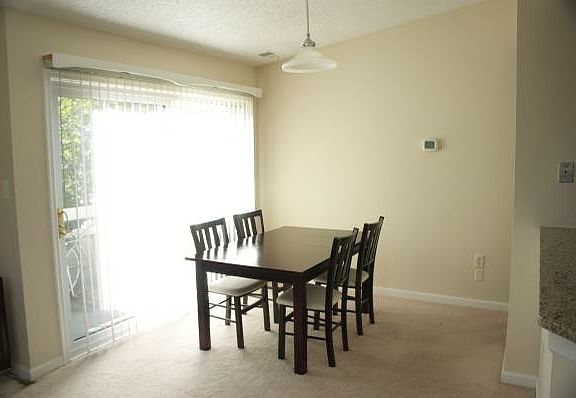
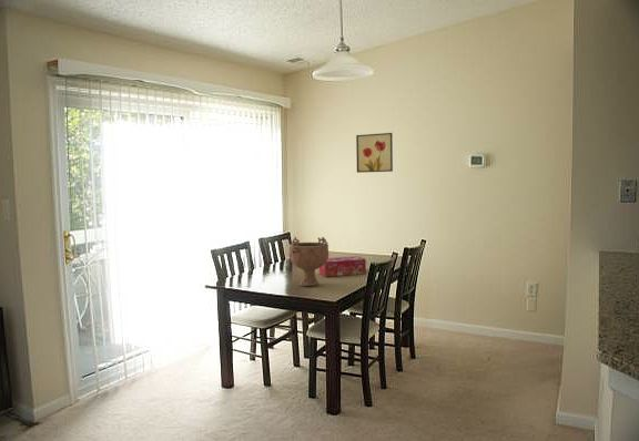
+ decorative bowl [288,236,329,287]
+ wall art [355,132,394,174]
+ tissue box [318,255,367,277]
